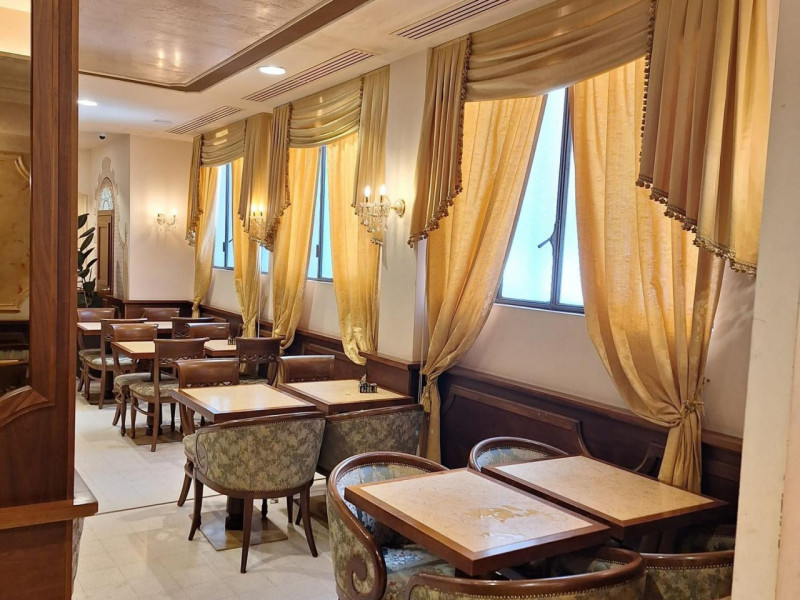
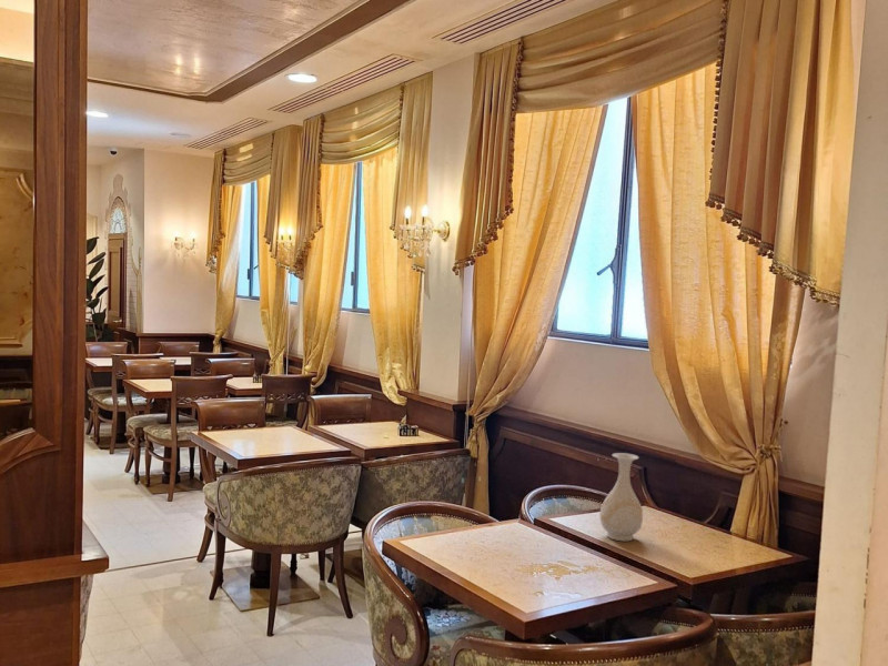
+ vase [598,452,644,542]
